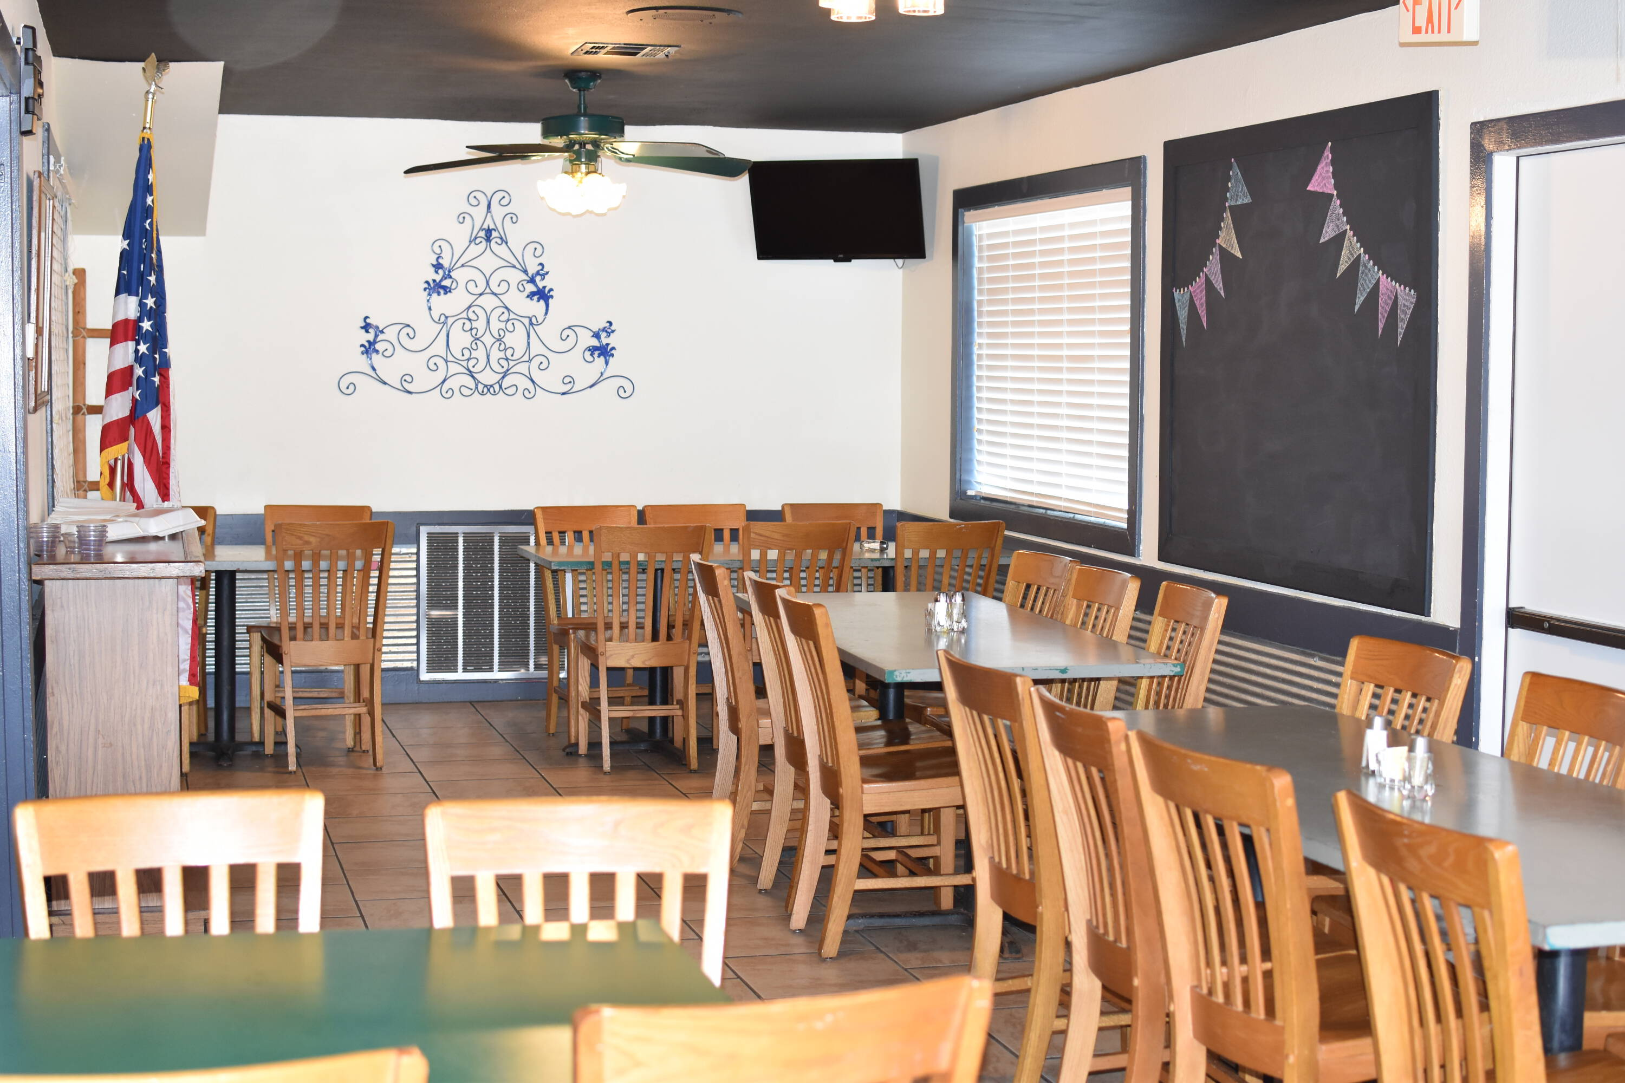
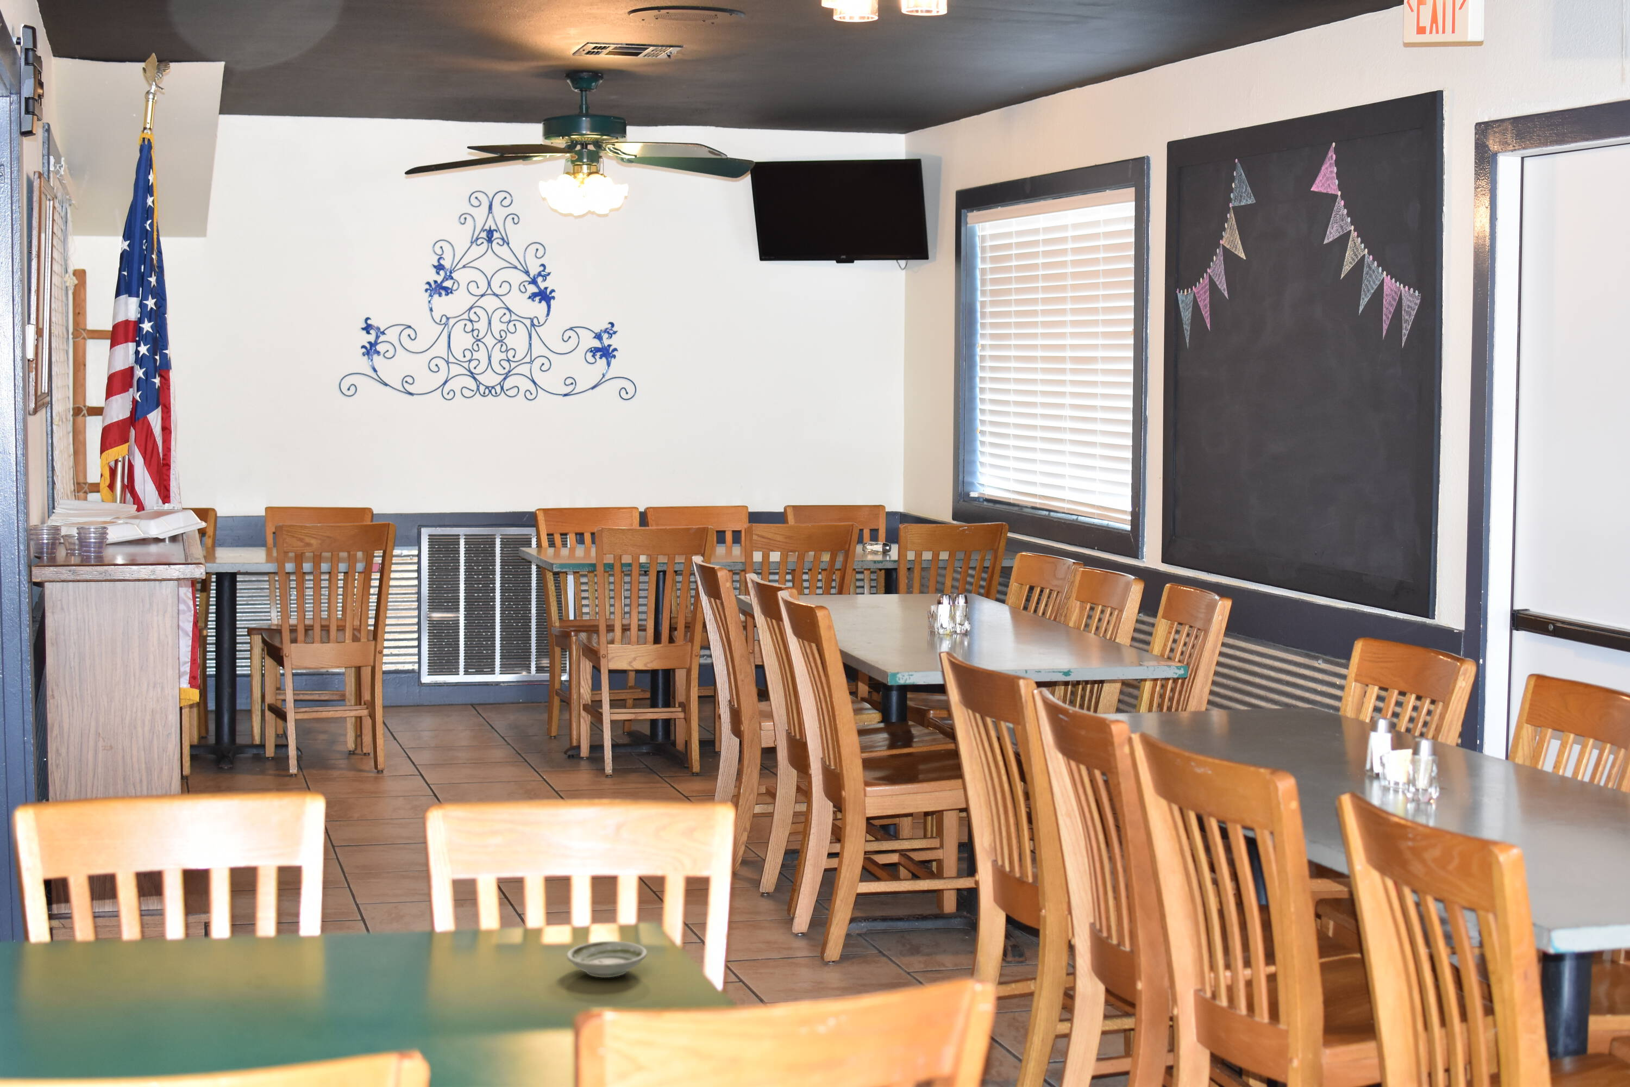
+ saucer [566,940,648,978]
